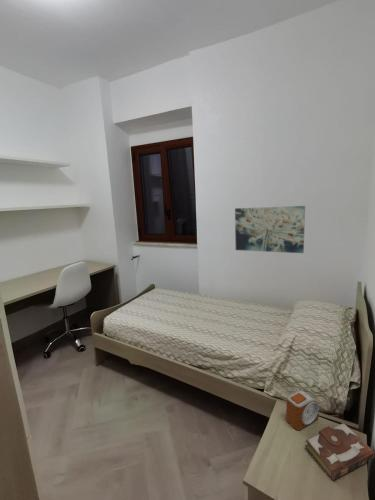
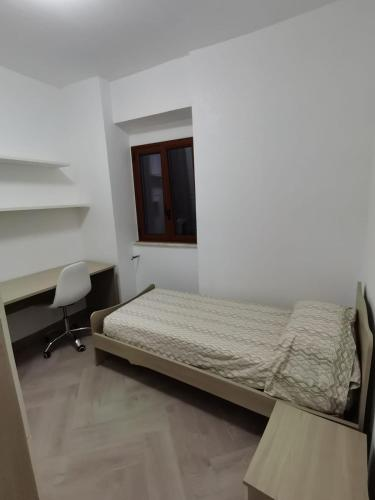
- alarm clock [285,389,320,431]
- wall art [234,205,306,254]
- book [304,422,375,481]
